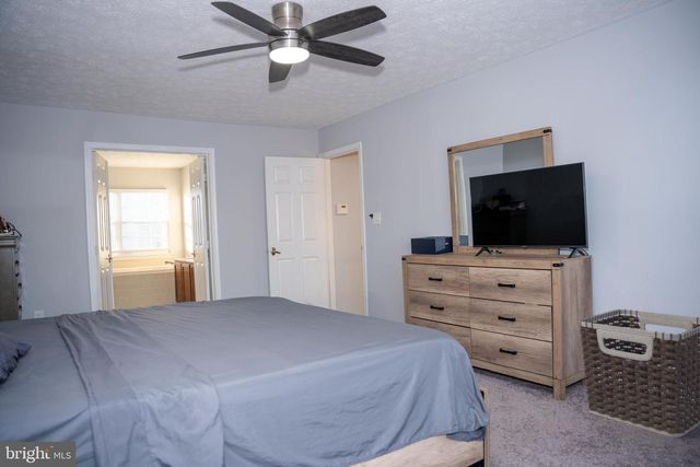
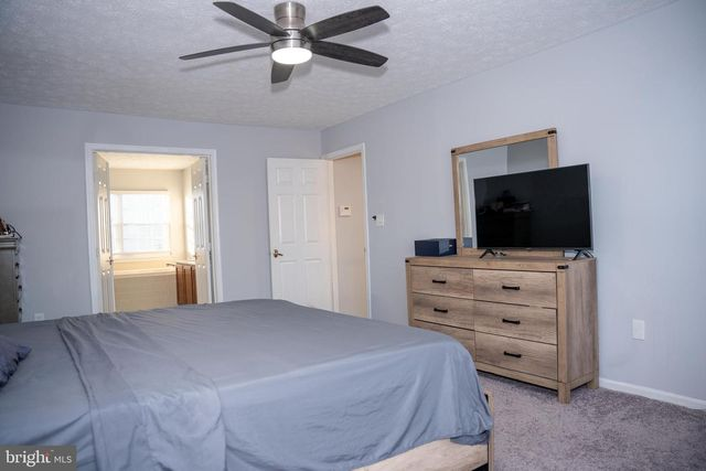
- clothes hamper [578,308,700,439]
